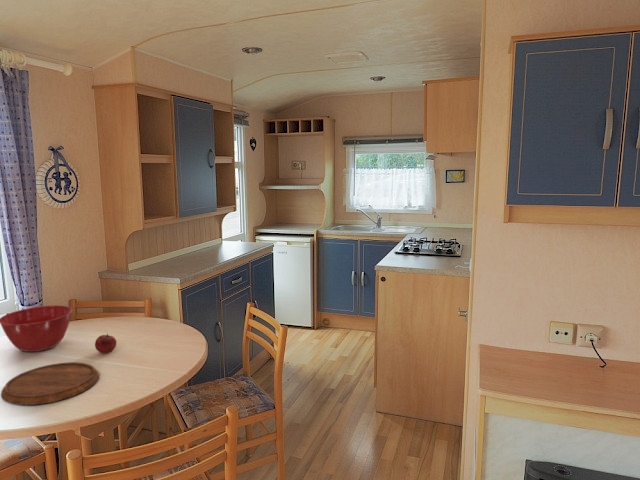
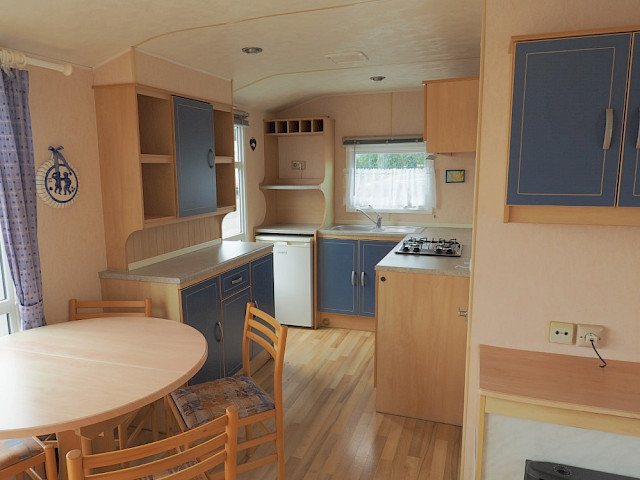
- mixing bowl [0,304,73,353]
- fruit [94,333,117,355]
- cutting board [0,361,100,406]
